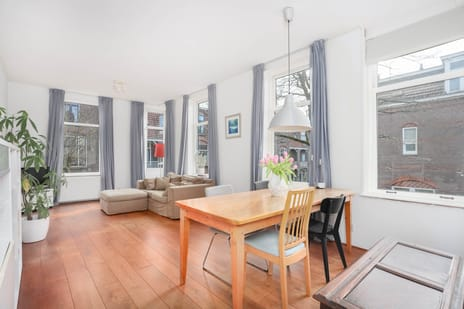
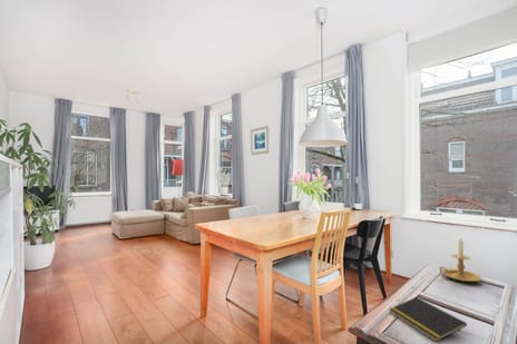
+ candle holder [438,237,482,283]
+ notepad [388,296,468,343]
